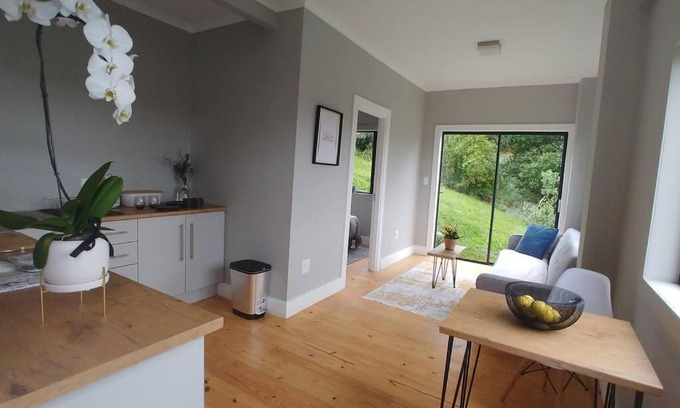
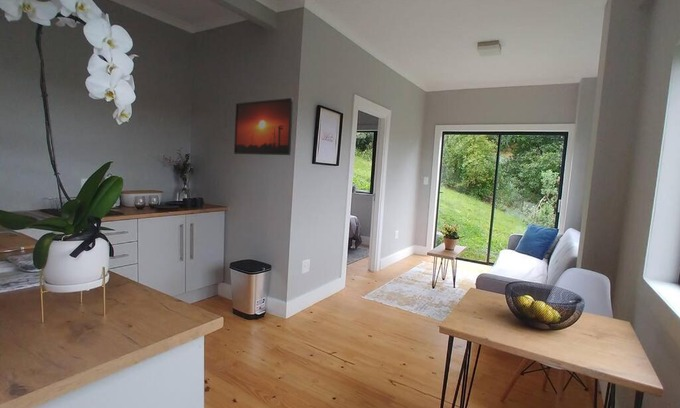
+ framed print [233,97,294,156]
